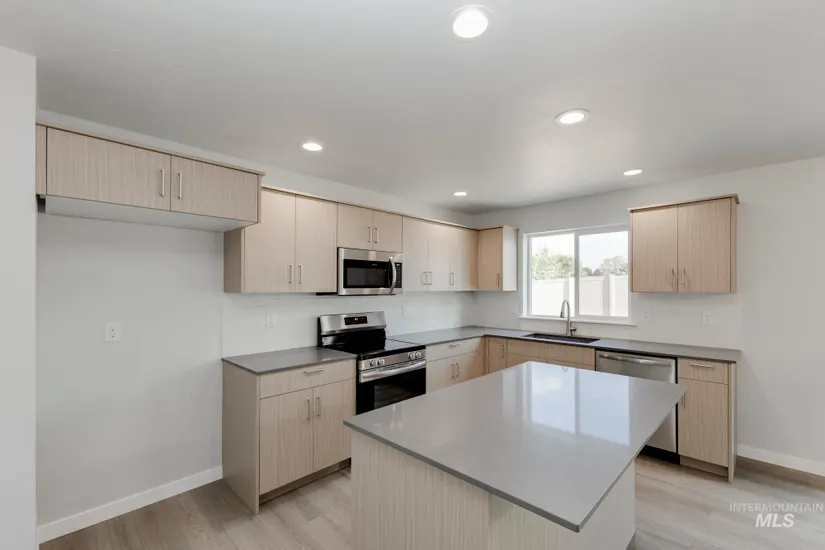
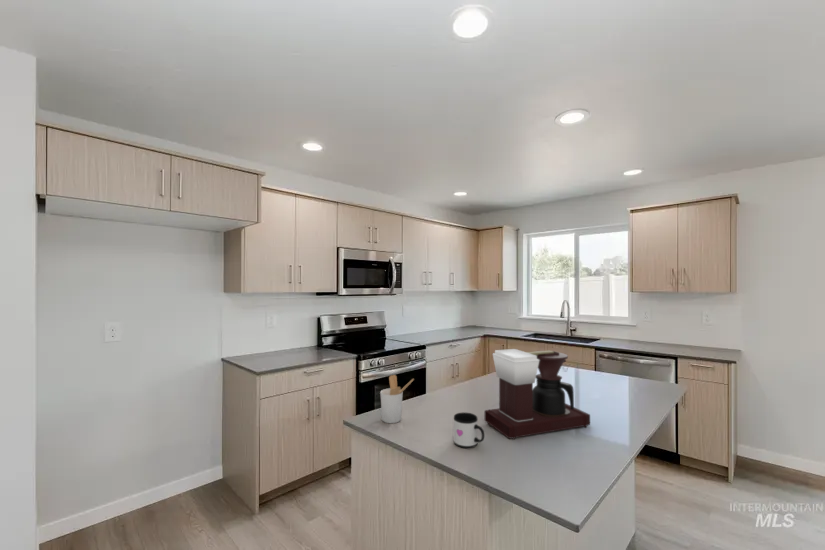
+ coffee maker [484,348,591,440]
+ mug [453,411,485,449]
+ utensil holder [379,374,415,424]
